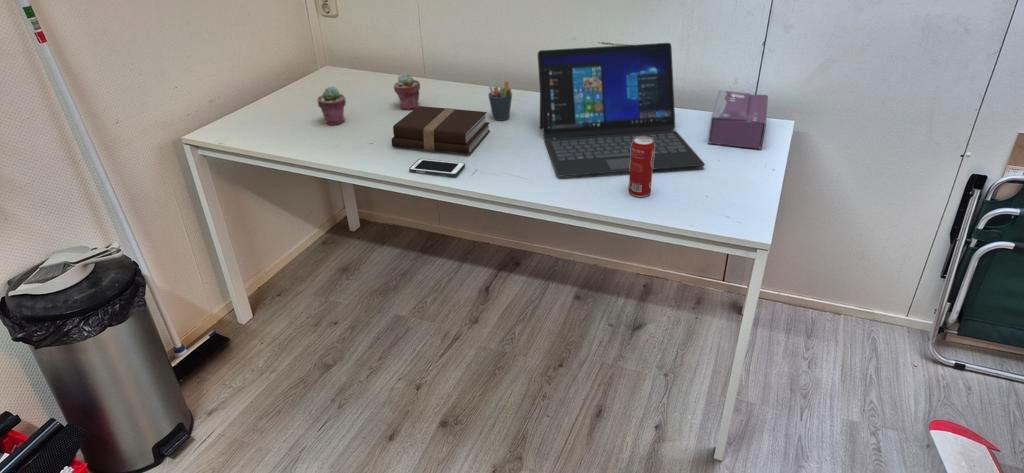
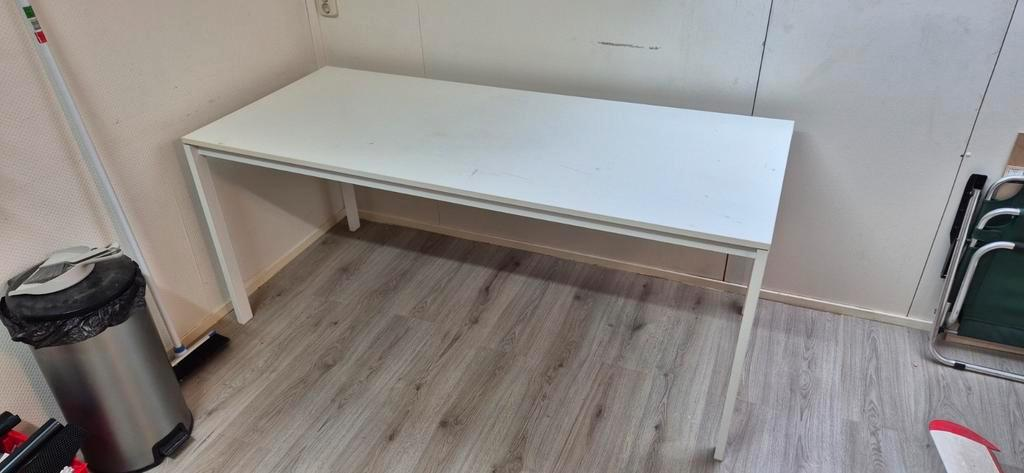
- tissue box [707,89,769,150]
- potted succulent [316,86,347,126]
- beverage can [628,137,655,198]
- book [391,105,491,155]
- potted succulent [393,73,421,110]
- pen holder [486,78,513,121]
- cell phone [408,158,466,177]
- laptop [537,42,706,177]
